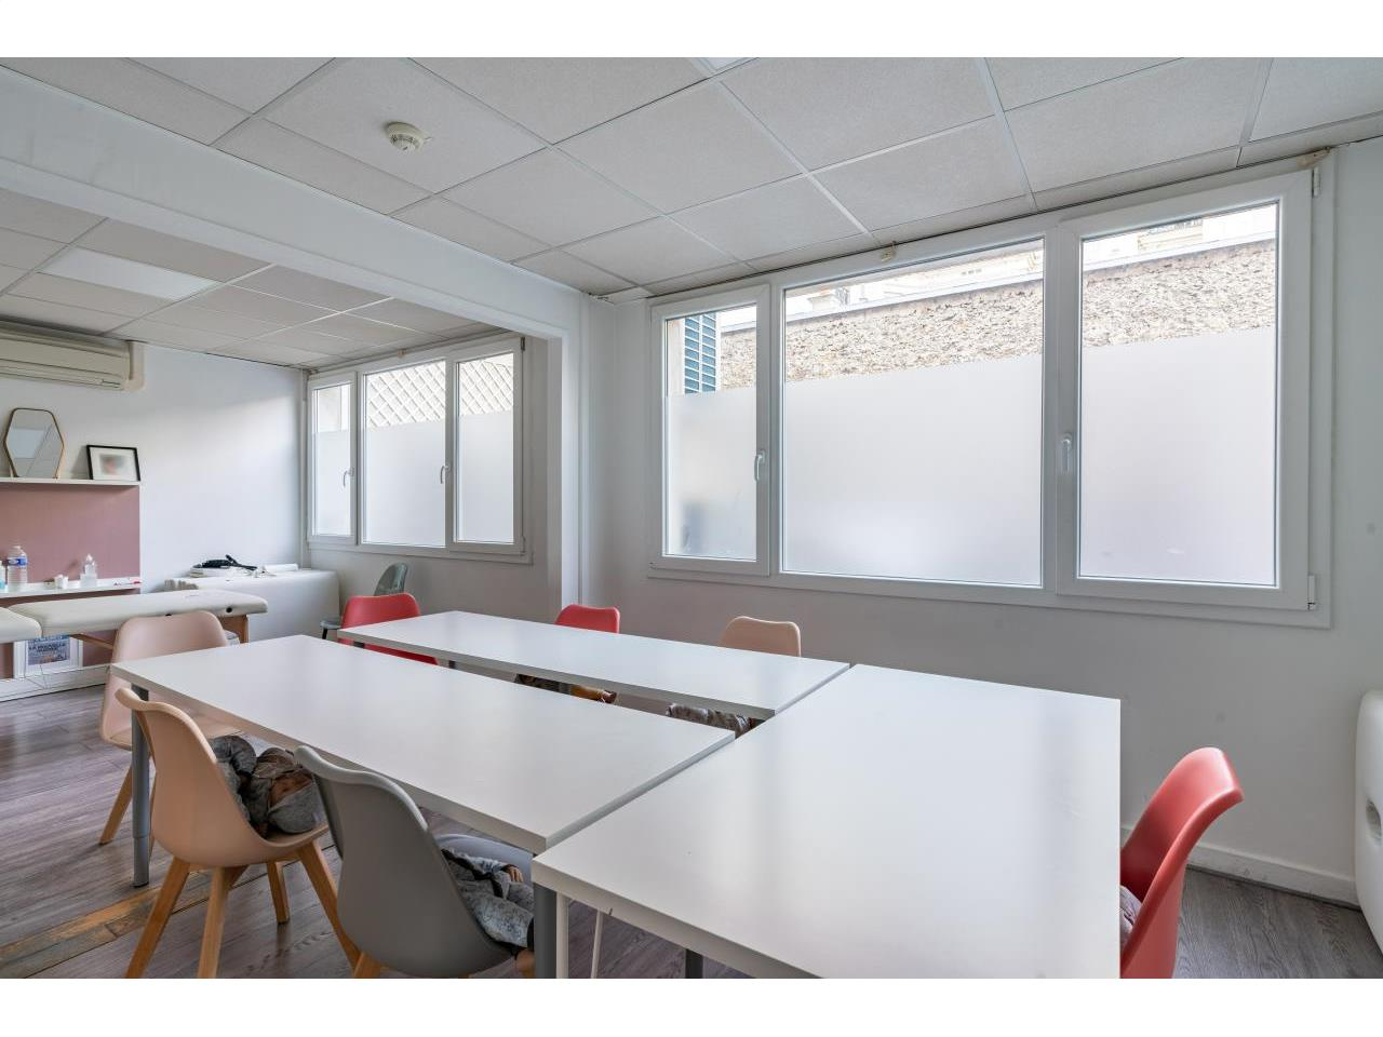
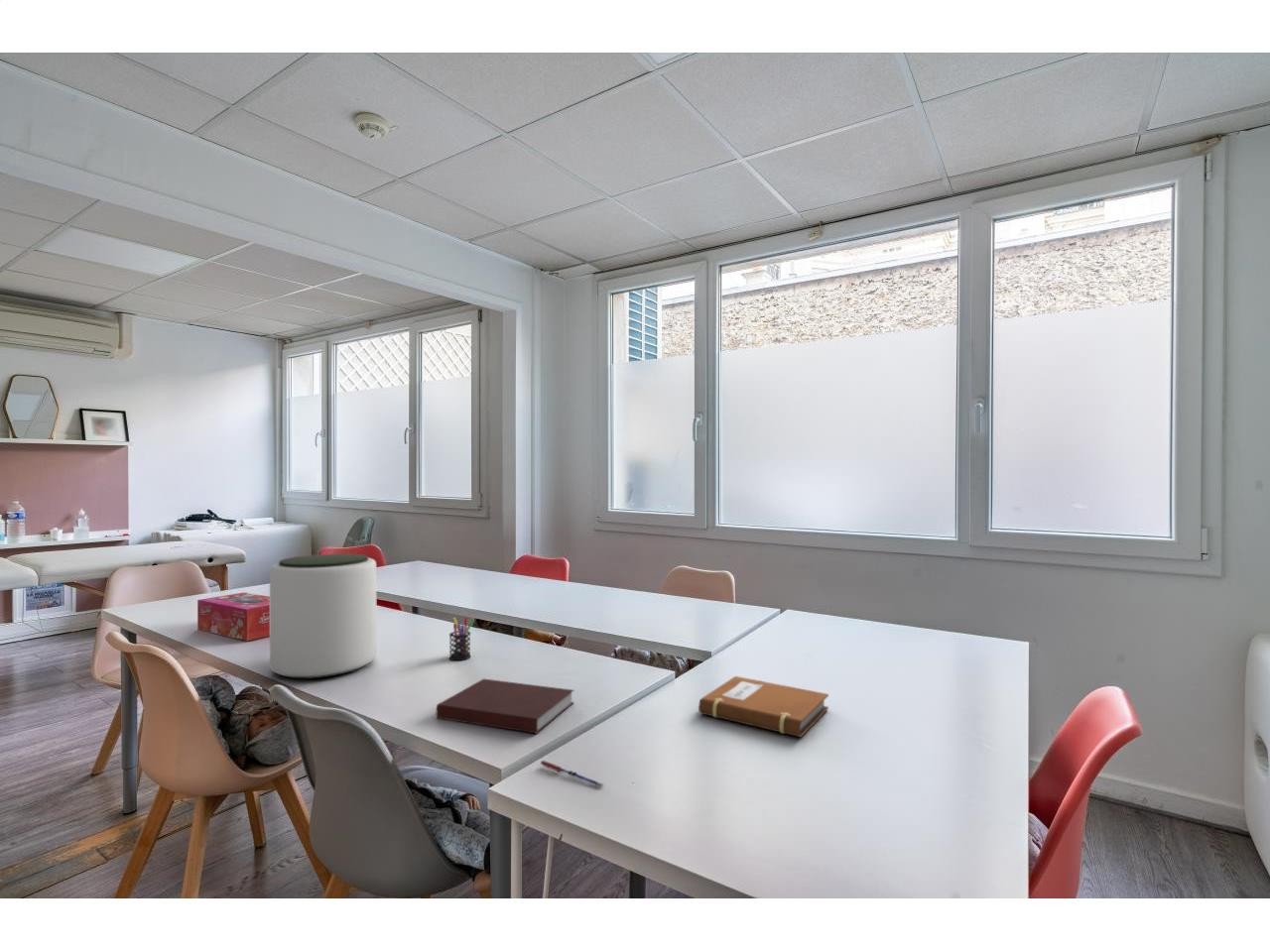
+ notebook [698,675,829,738]
+ pen [540,760,604,788]
+ notebook [436,677,575,735]
+ plant pot [269,552,377,679]
+ pen holder [448,616,475,661]
+ tissue box [196,591,270,642]
